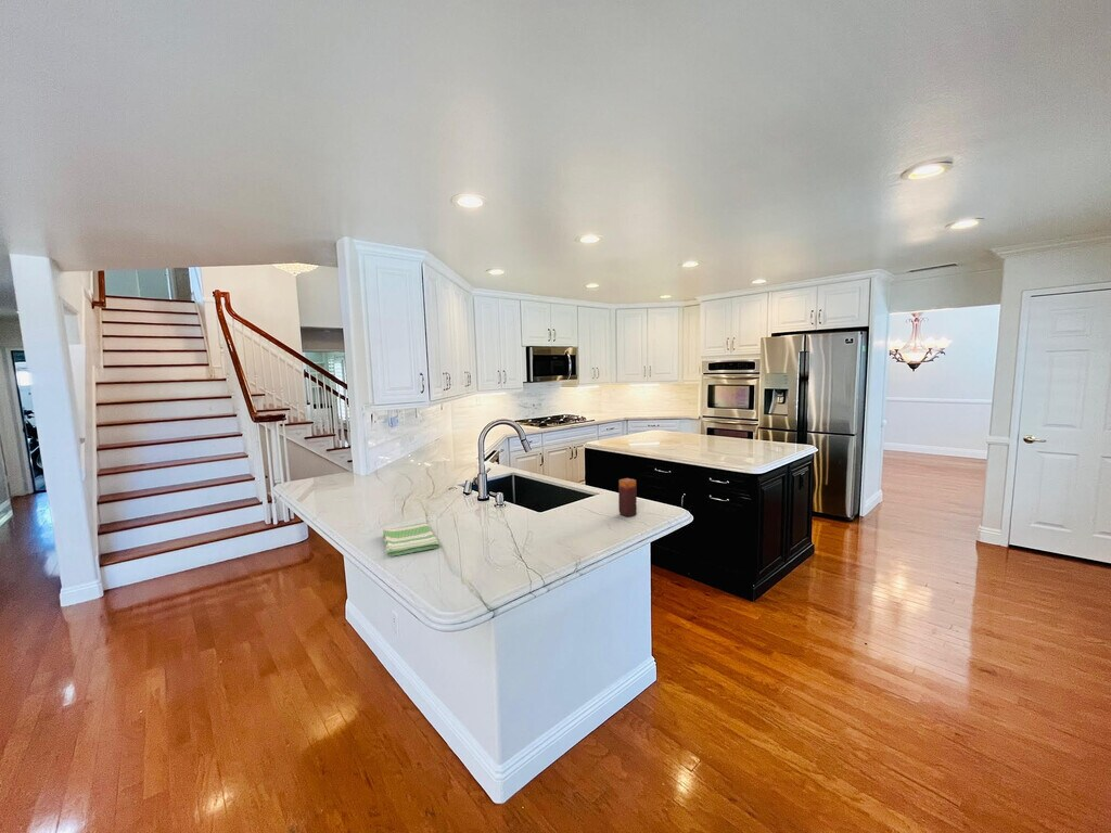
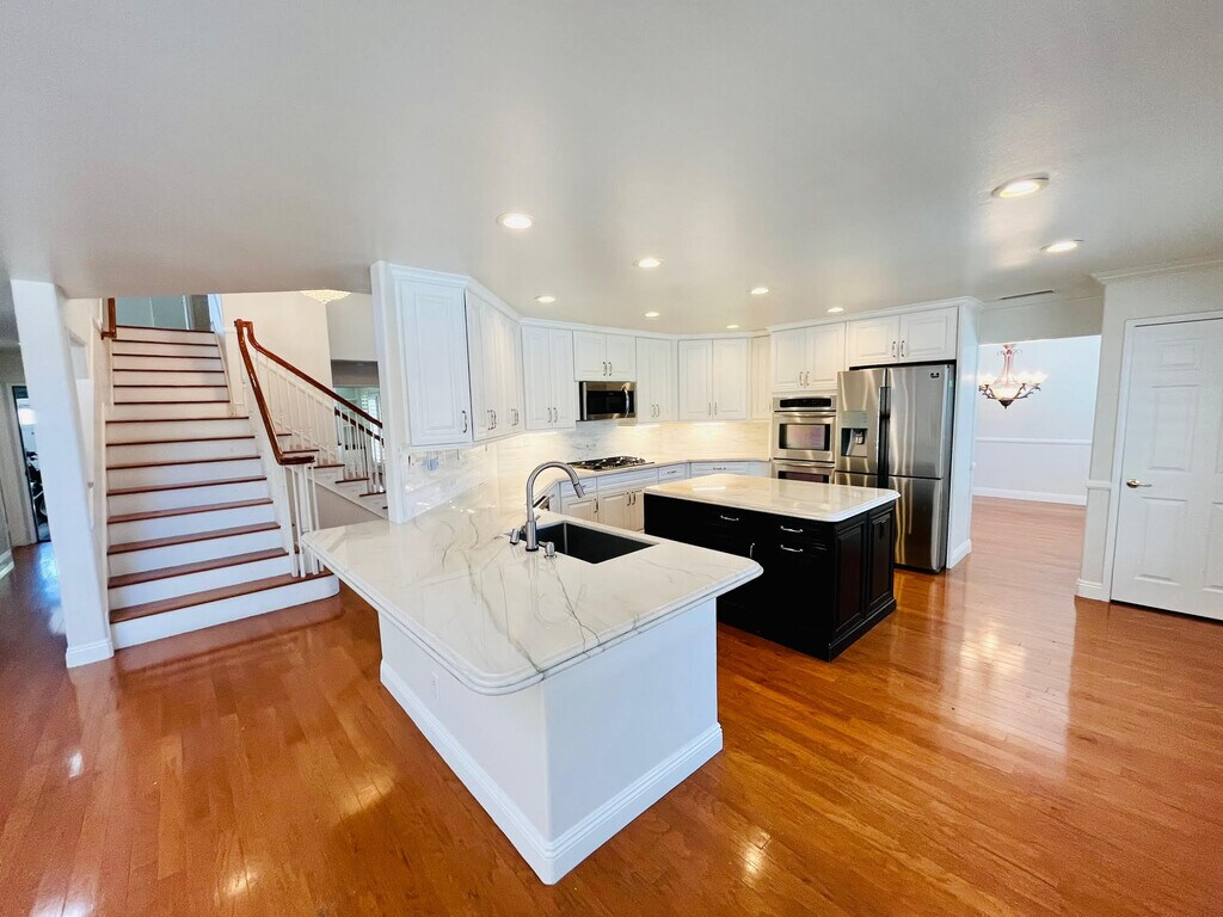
- candle [617,477,638,517]
- dish towel [382,522,442,558]
